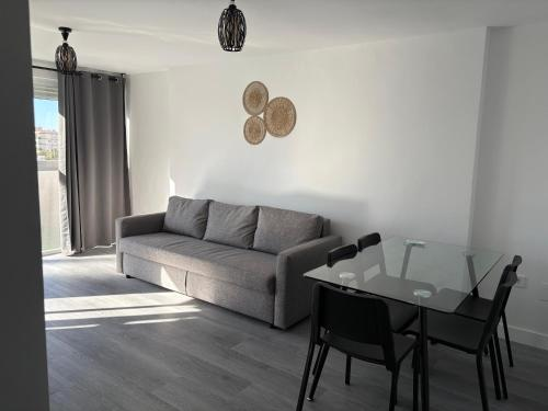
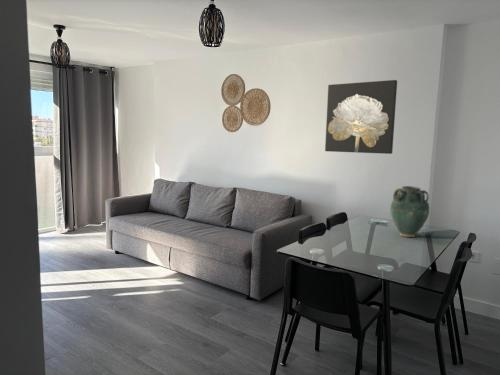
+ vase [389,185,430,238]
+ wall art [324,79,398,155]
